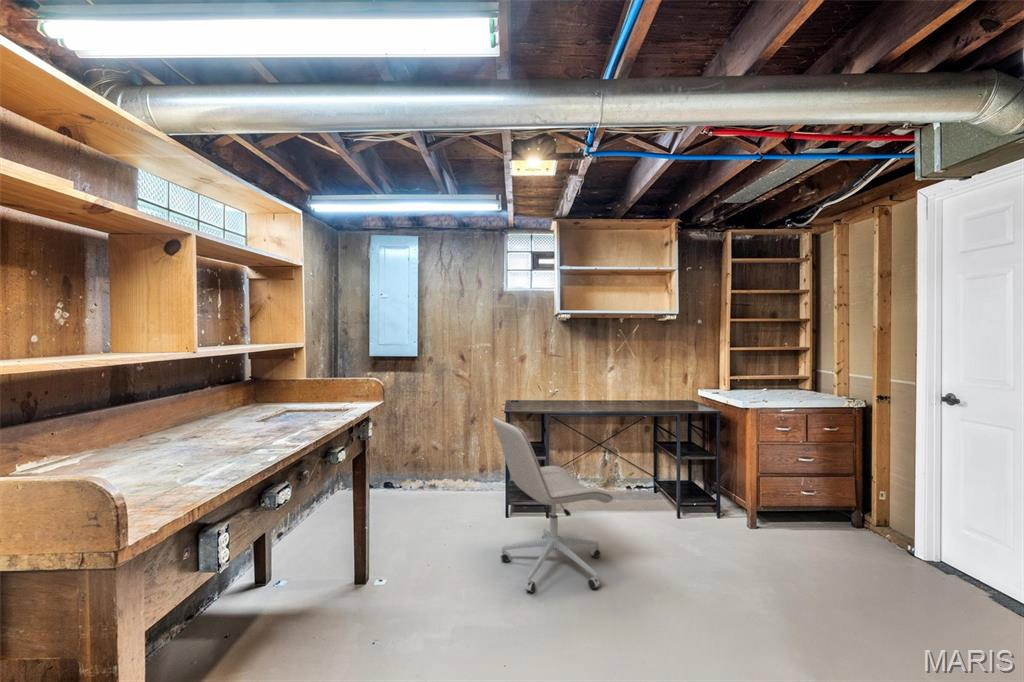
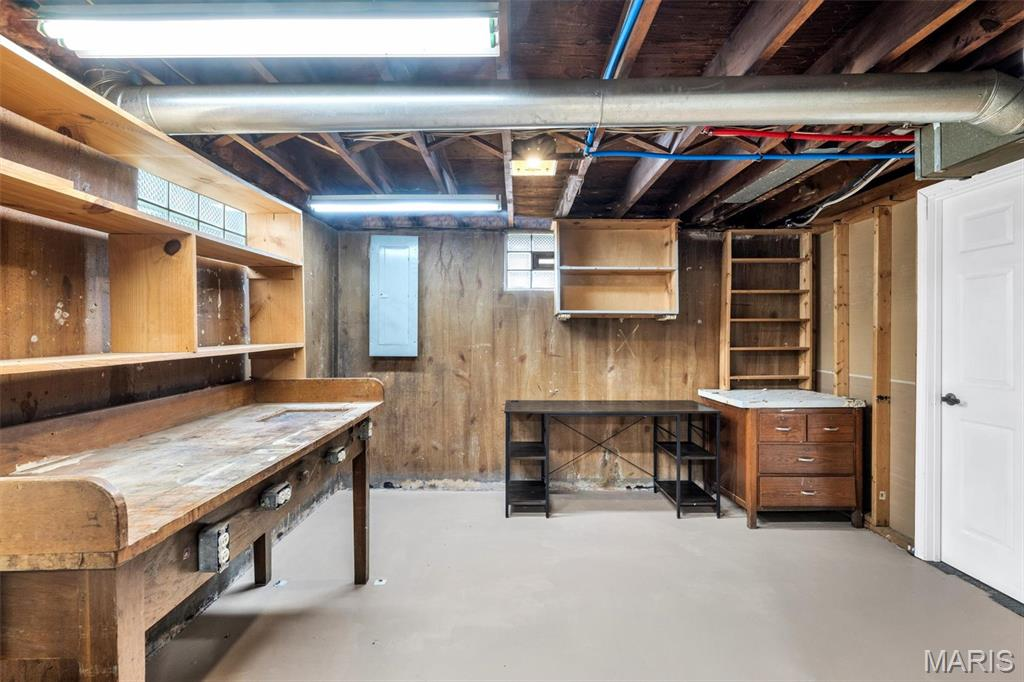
- office chair [492,416,614,594]
